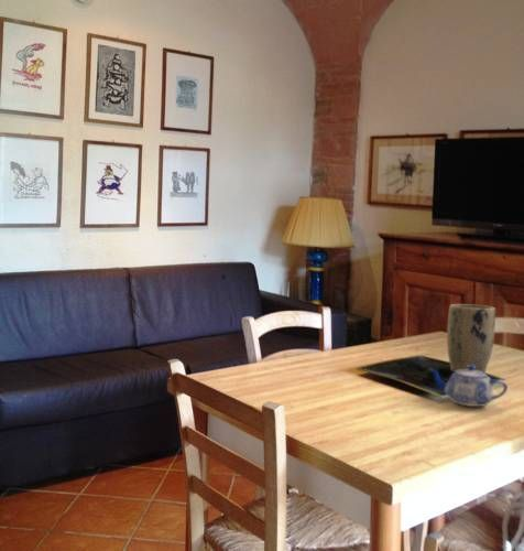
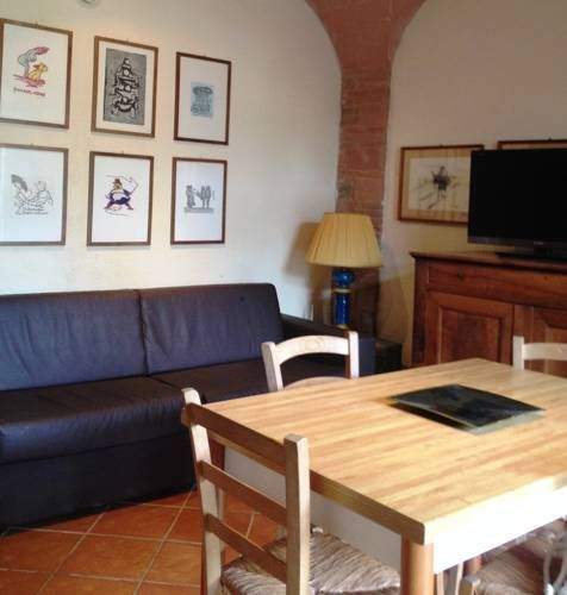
- plant pot [446,303,496,374]
- teapot [427,365,509,408]
